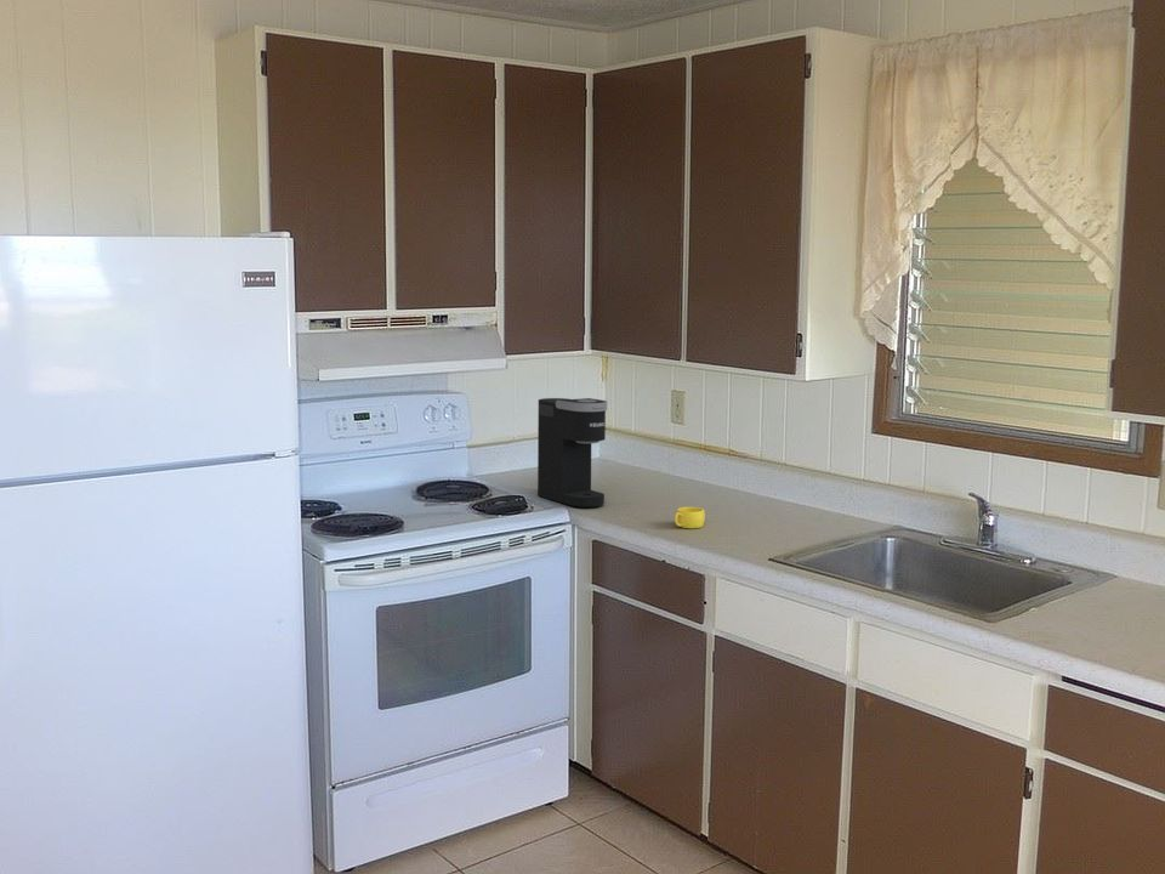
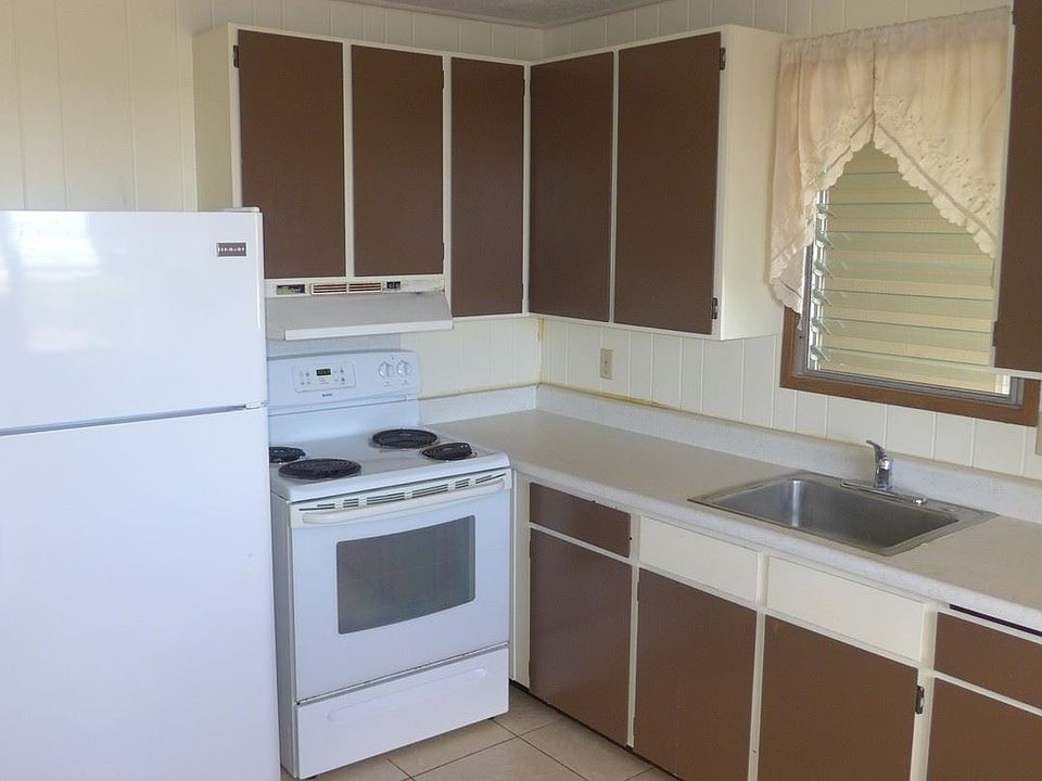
- cup [674,506,706,529]
- coffee maker [536,397,608,509]
